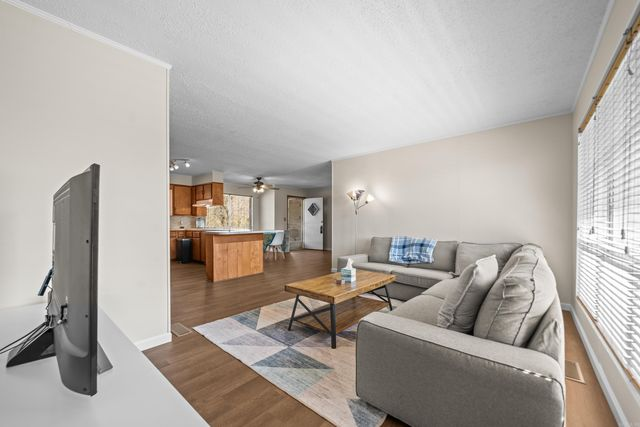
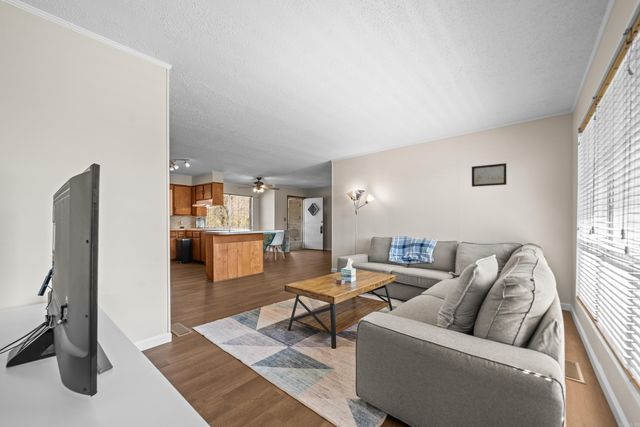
+ wall art [471,162,508,188]
